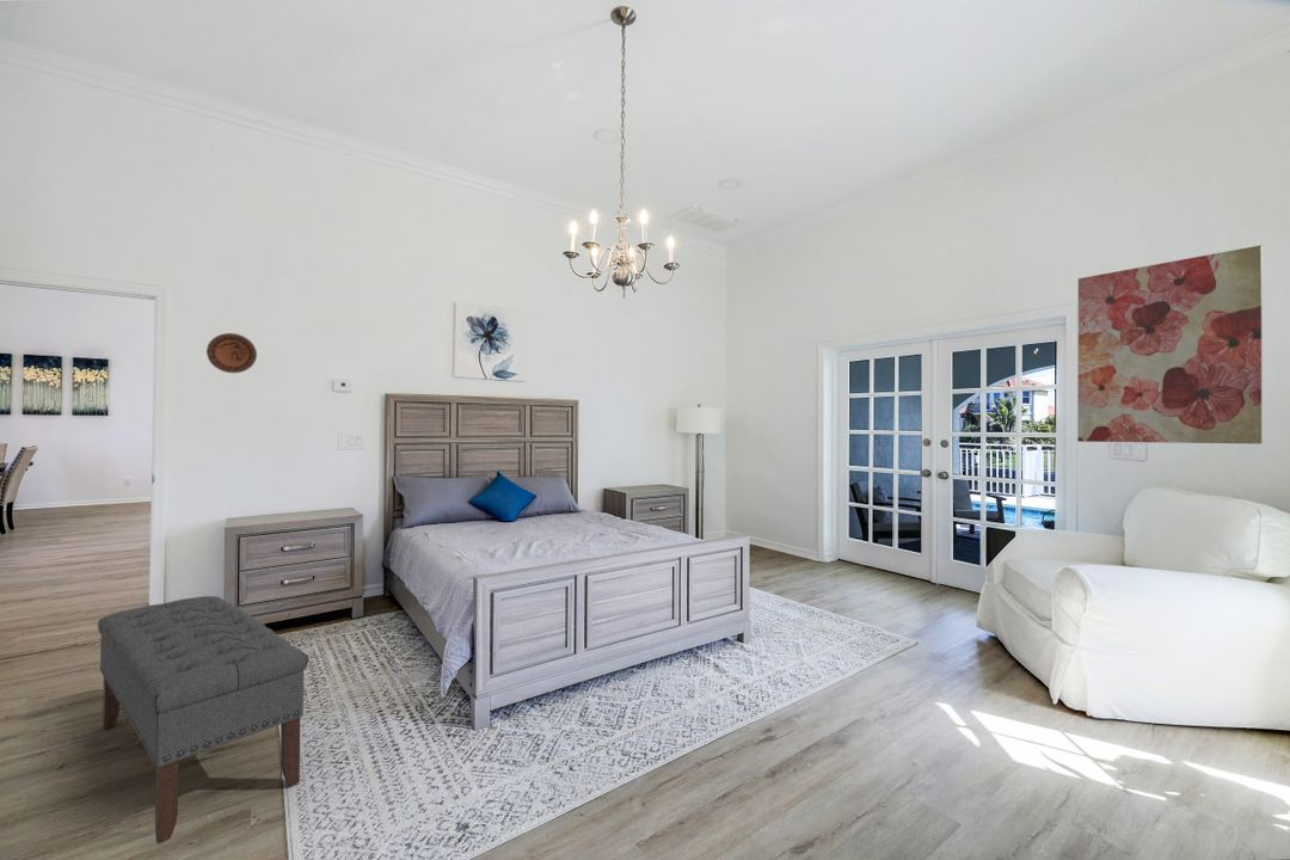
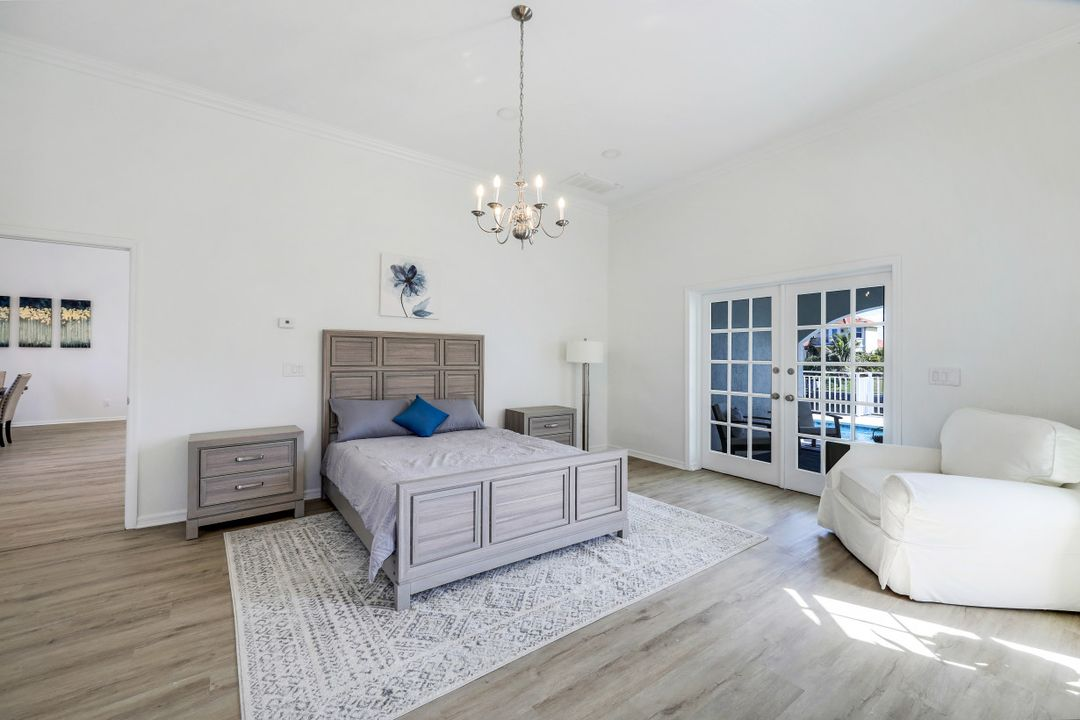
- bench [97,595,309,846]
- decorative plate [205,332,258,374]
- wall art [1076,244,1264,446]
